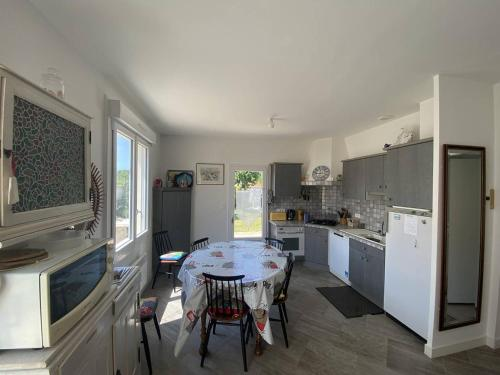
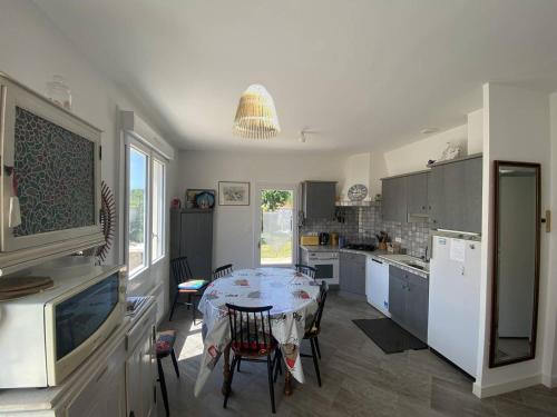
+ lamp shade [231,83,282,140]
